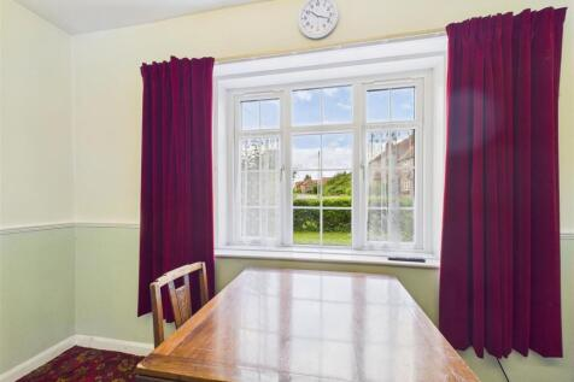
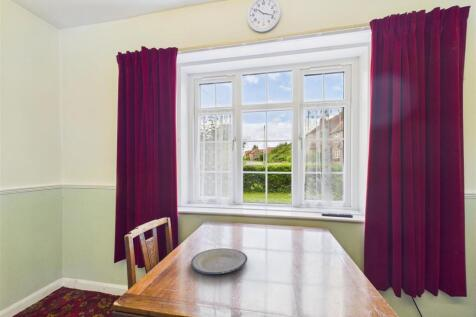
+ plate [190,247,248,275]
